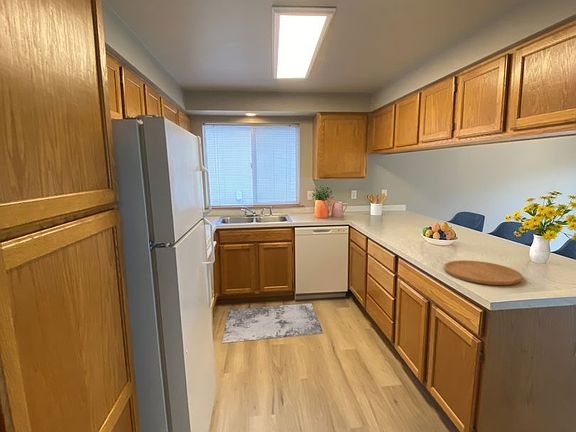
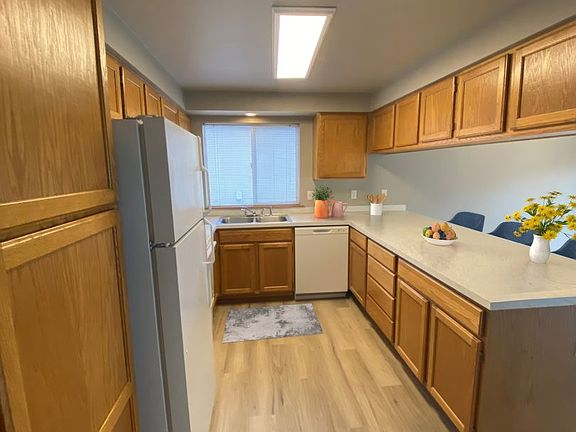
- cutting board [443,259,523,286]
